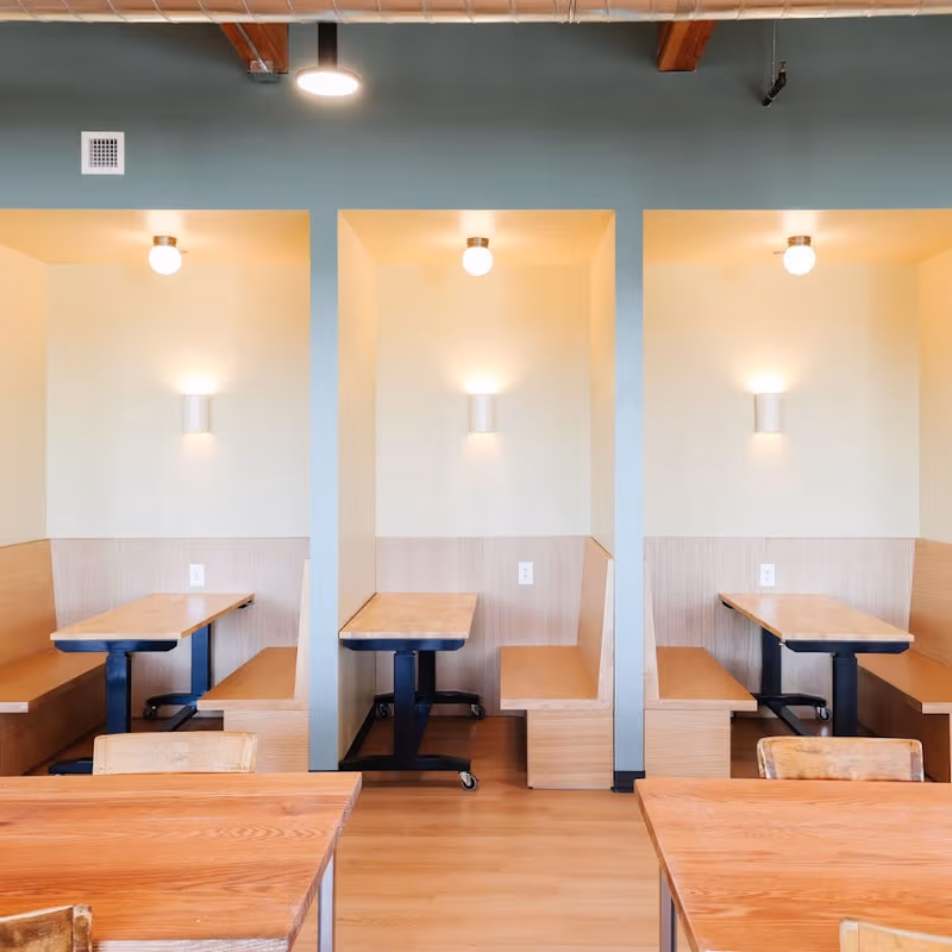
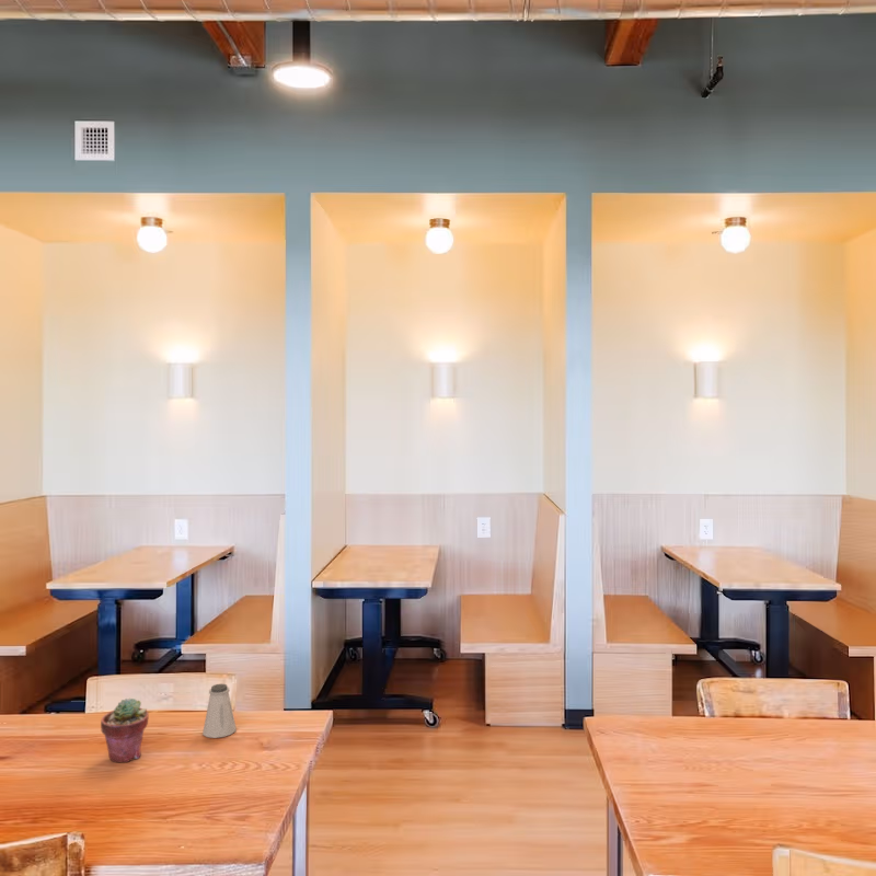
+ saltshaker [201,683,237,739]
+ potted succulent [100,698,150,763]
